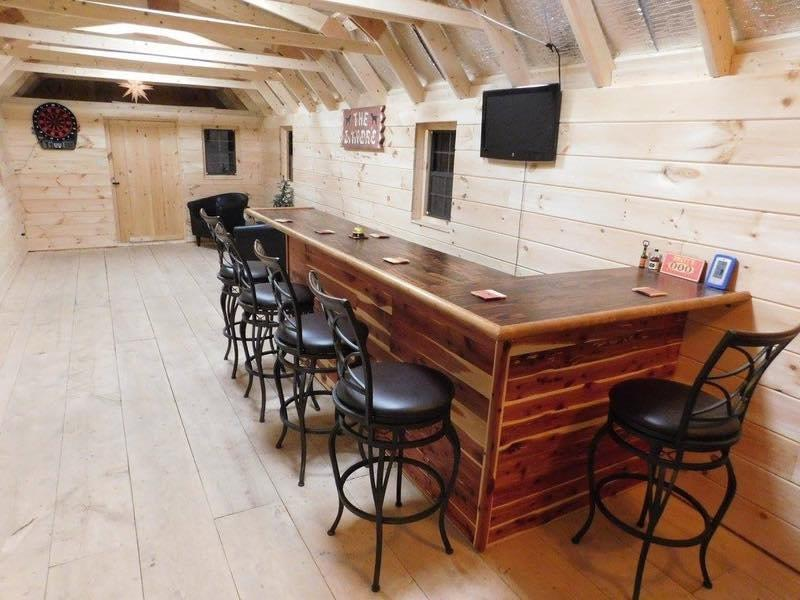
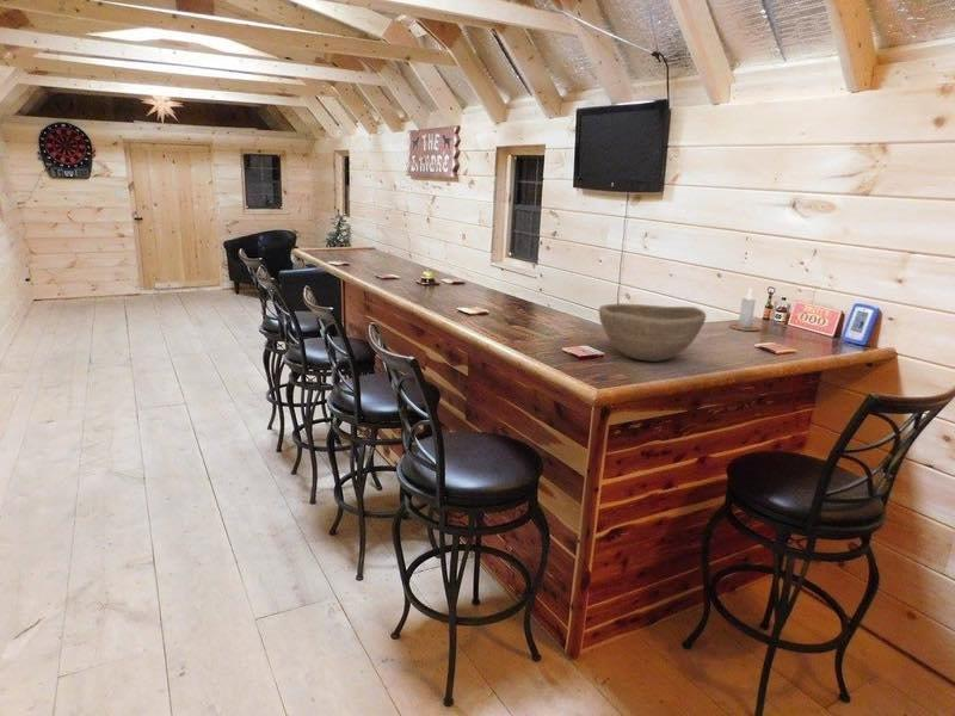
+ candle [728,286,760,332]
+ bowl [598,302,708,363]
